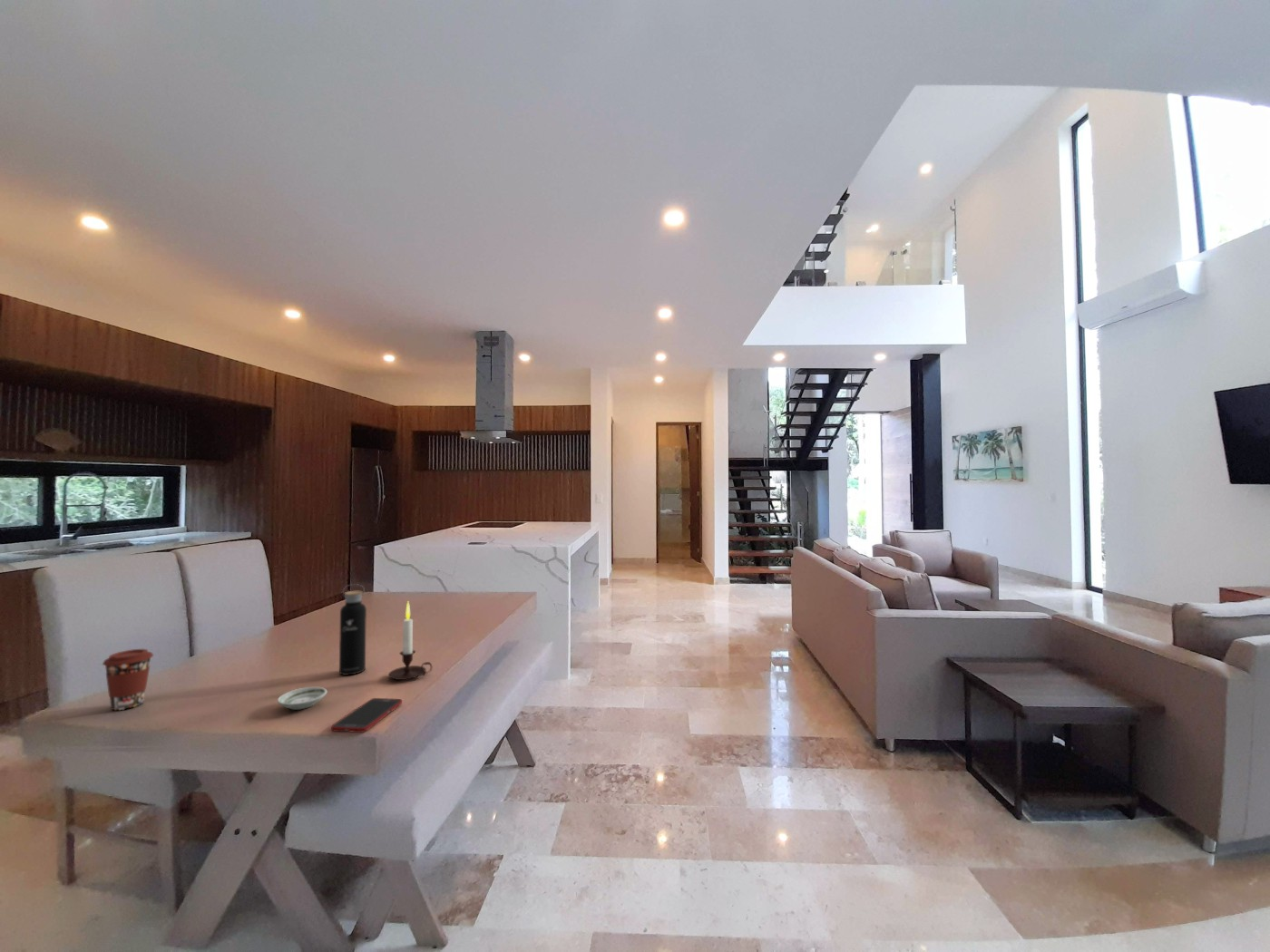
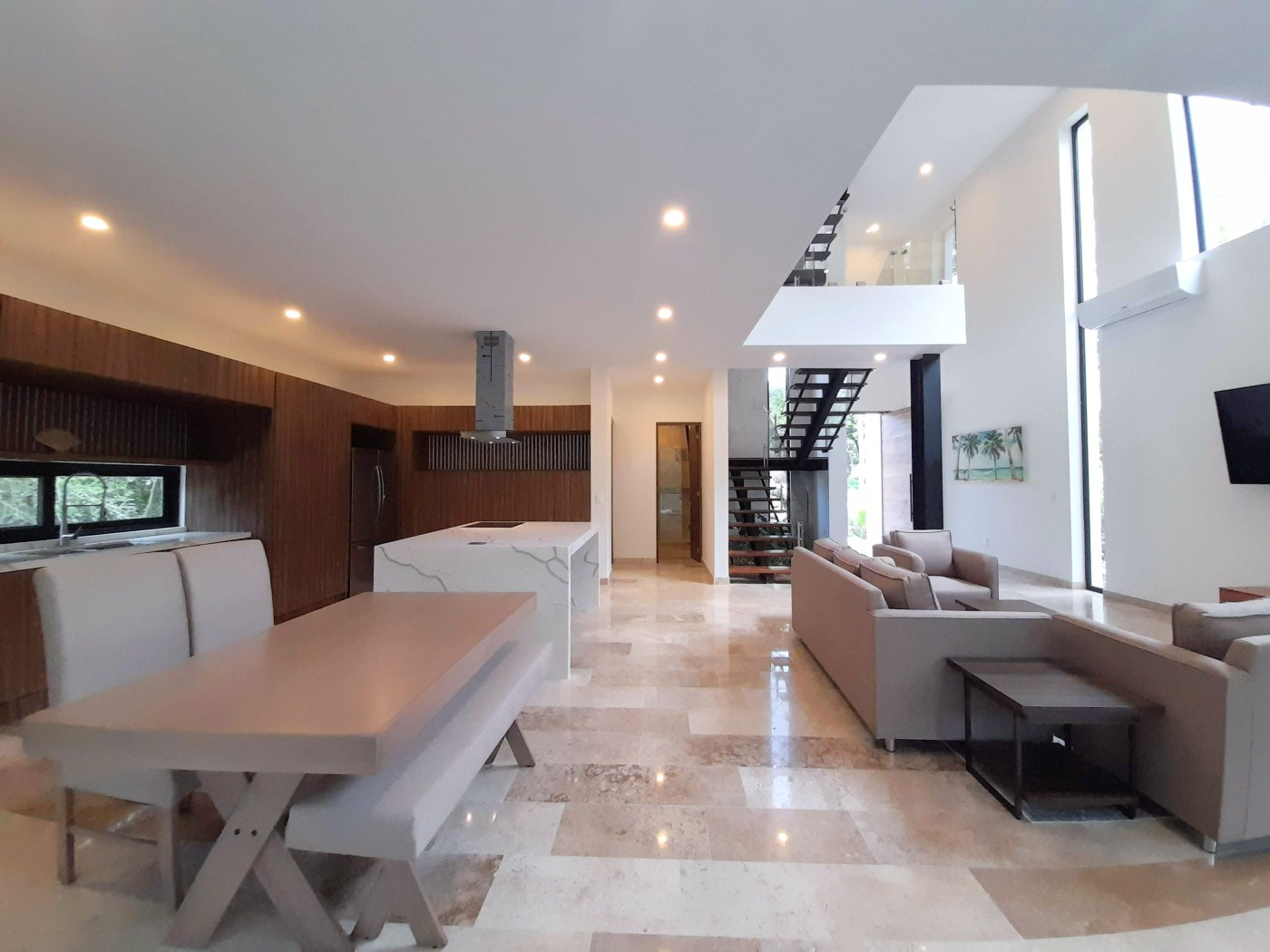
- water bottle [338,583,367,676]
- saucer [277,686,327,711]
- coffee cup [102,648,154,711]
- candle [387,601,433,681]
- cell phone [330,697,403,733]
